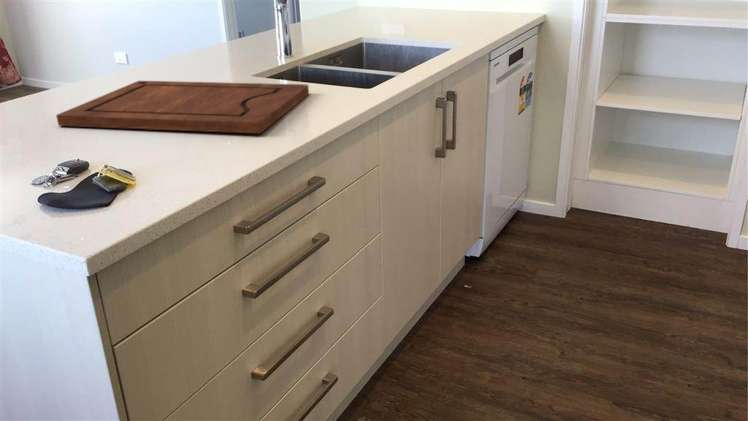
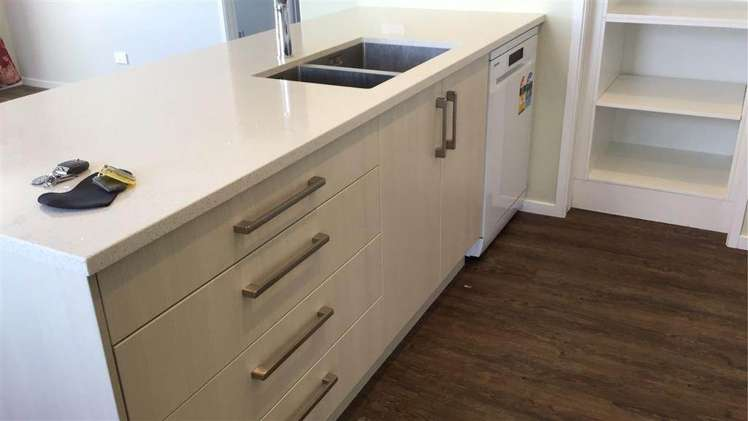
- cutting board [55,80,310,134]
